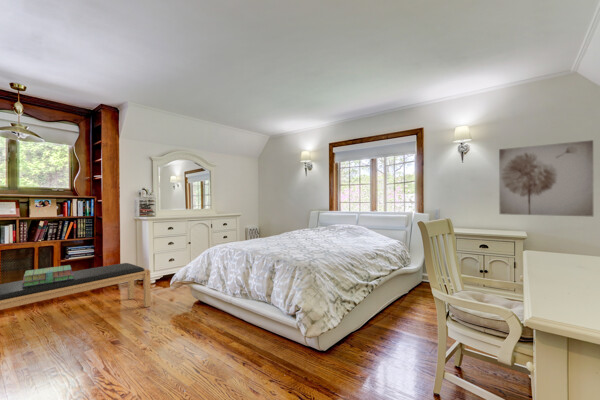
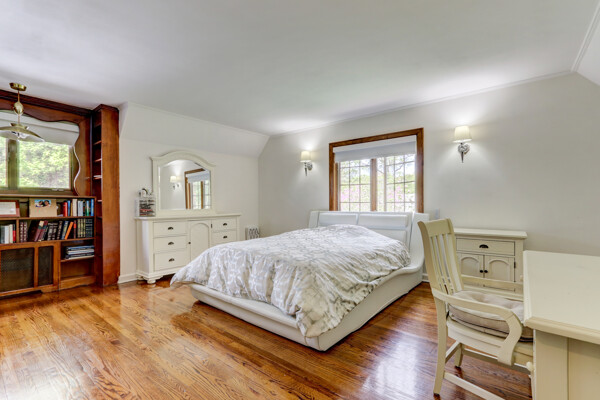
- wall art [498,139,594,217]
- stack of books [22,264,73,287]
- bench [0,262,152,311]
